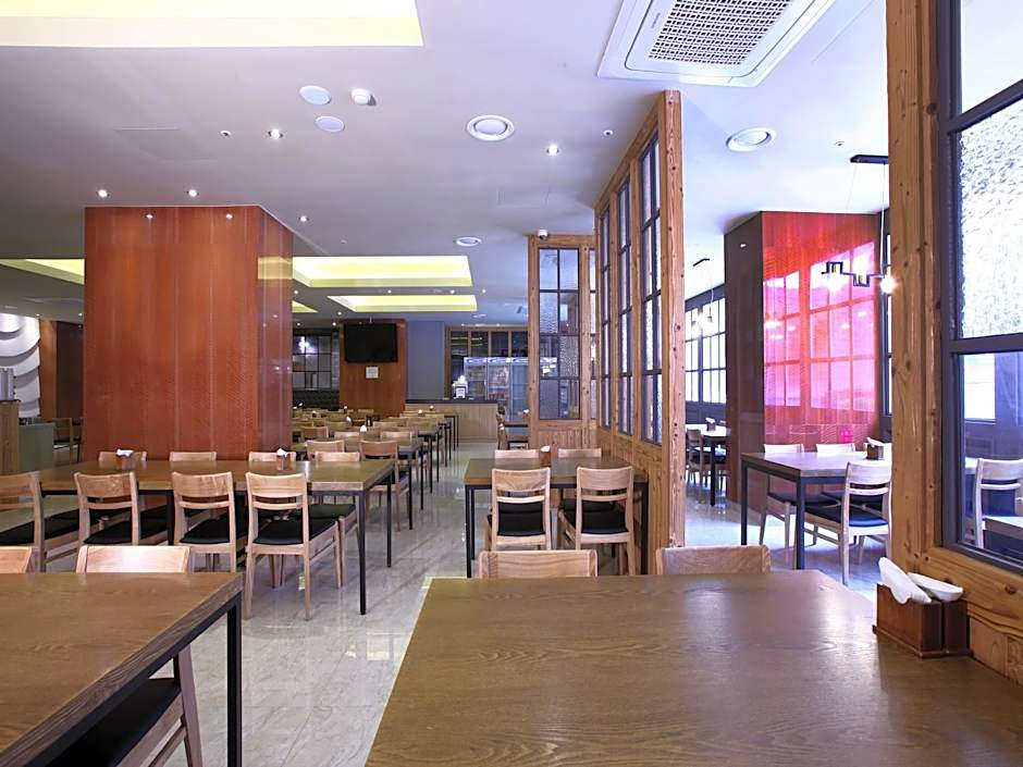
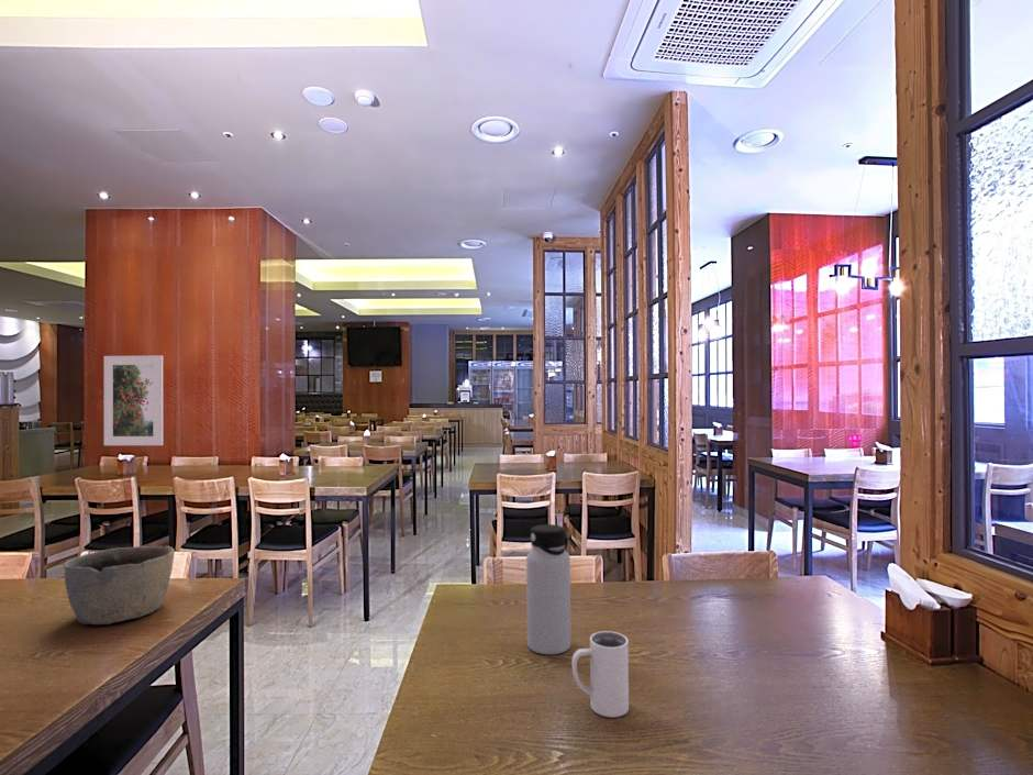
+ water bottle [525,523,571,655]
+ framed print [103,354,164,446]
+ bowl [63,545,176,625]
+ mug [571,630,630,718]
